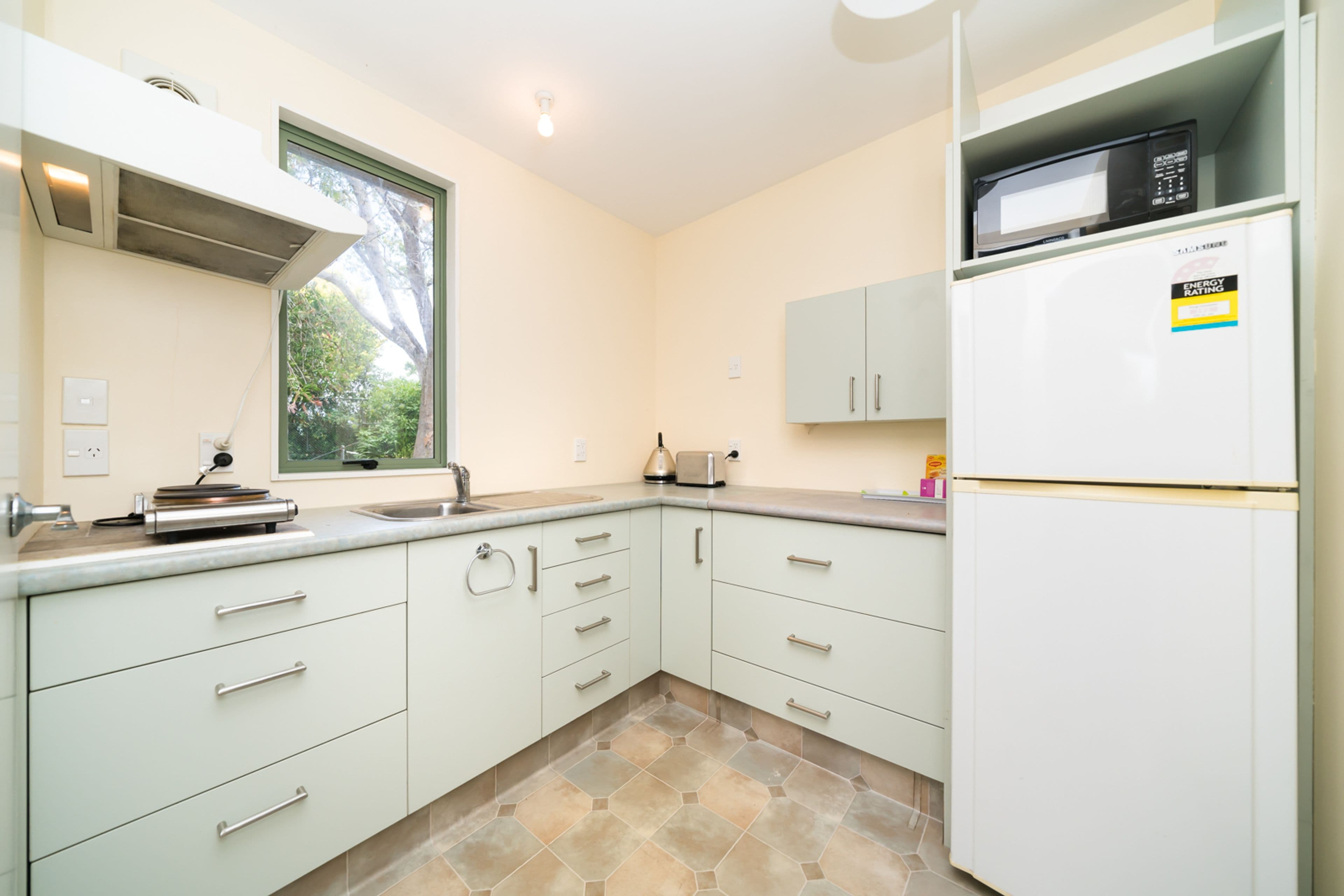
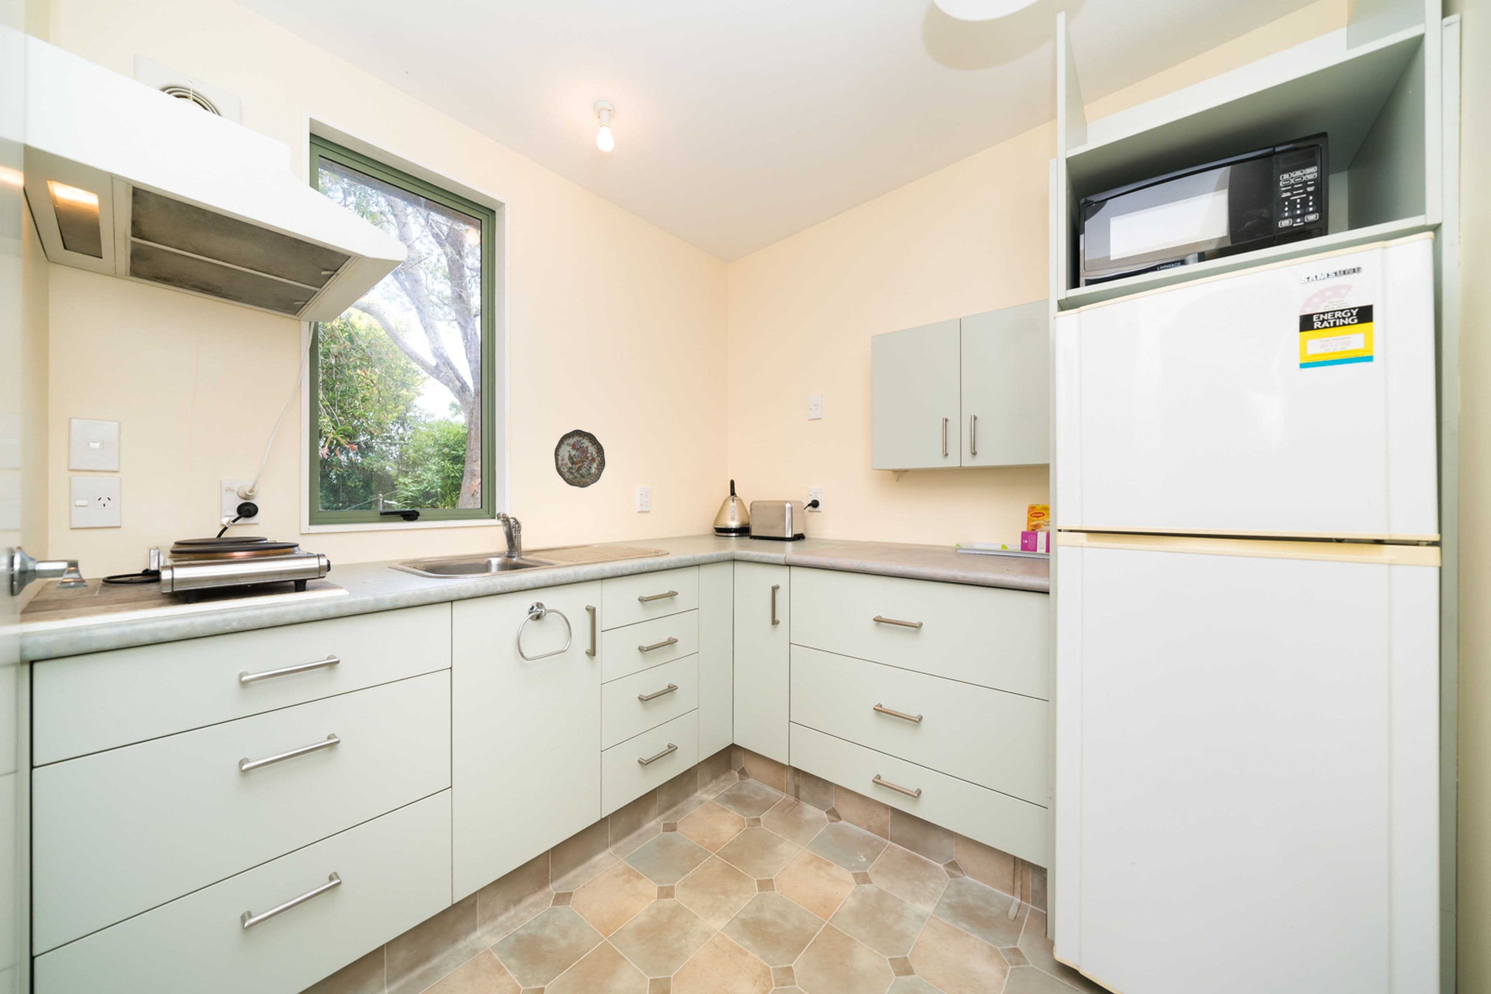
+ decorative plate [554,429,606,488]
